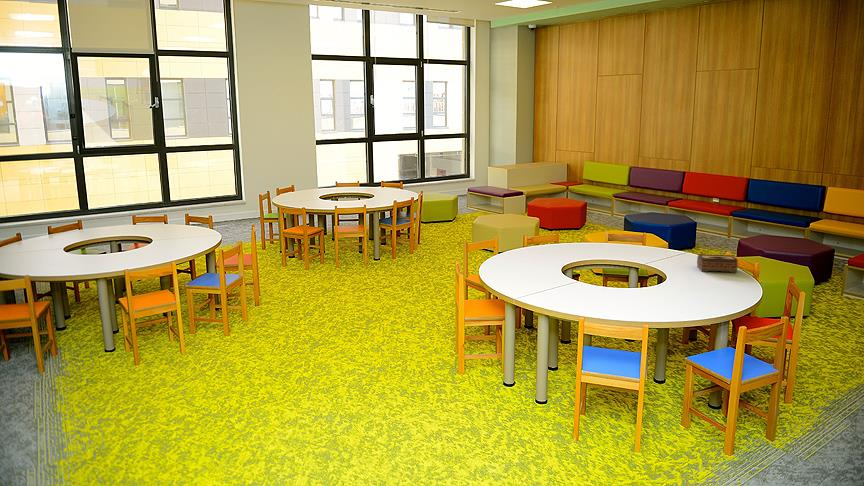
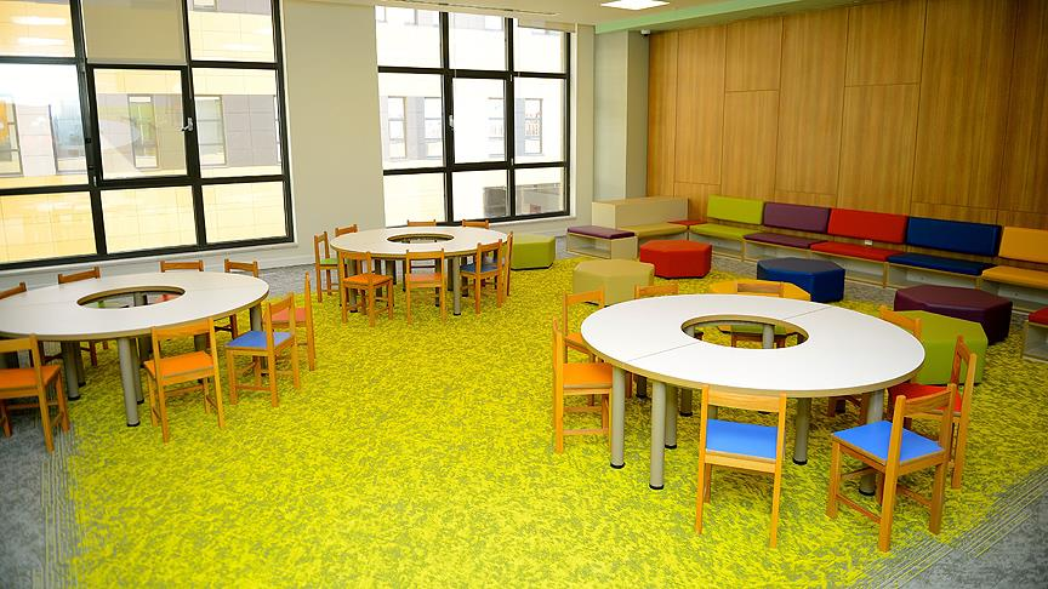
- tissue box [696,253,739,273]
